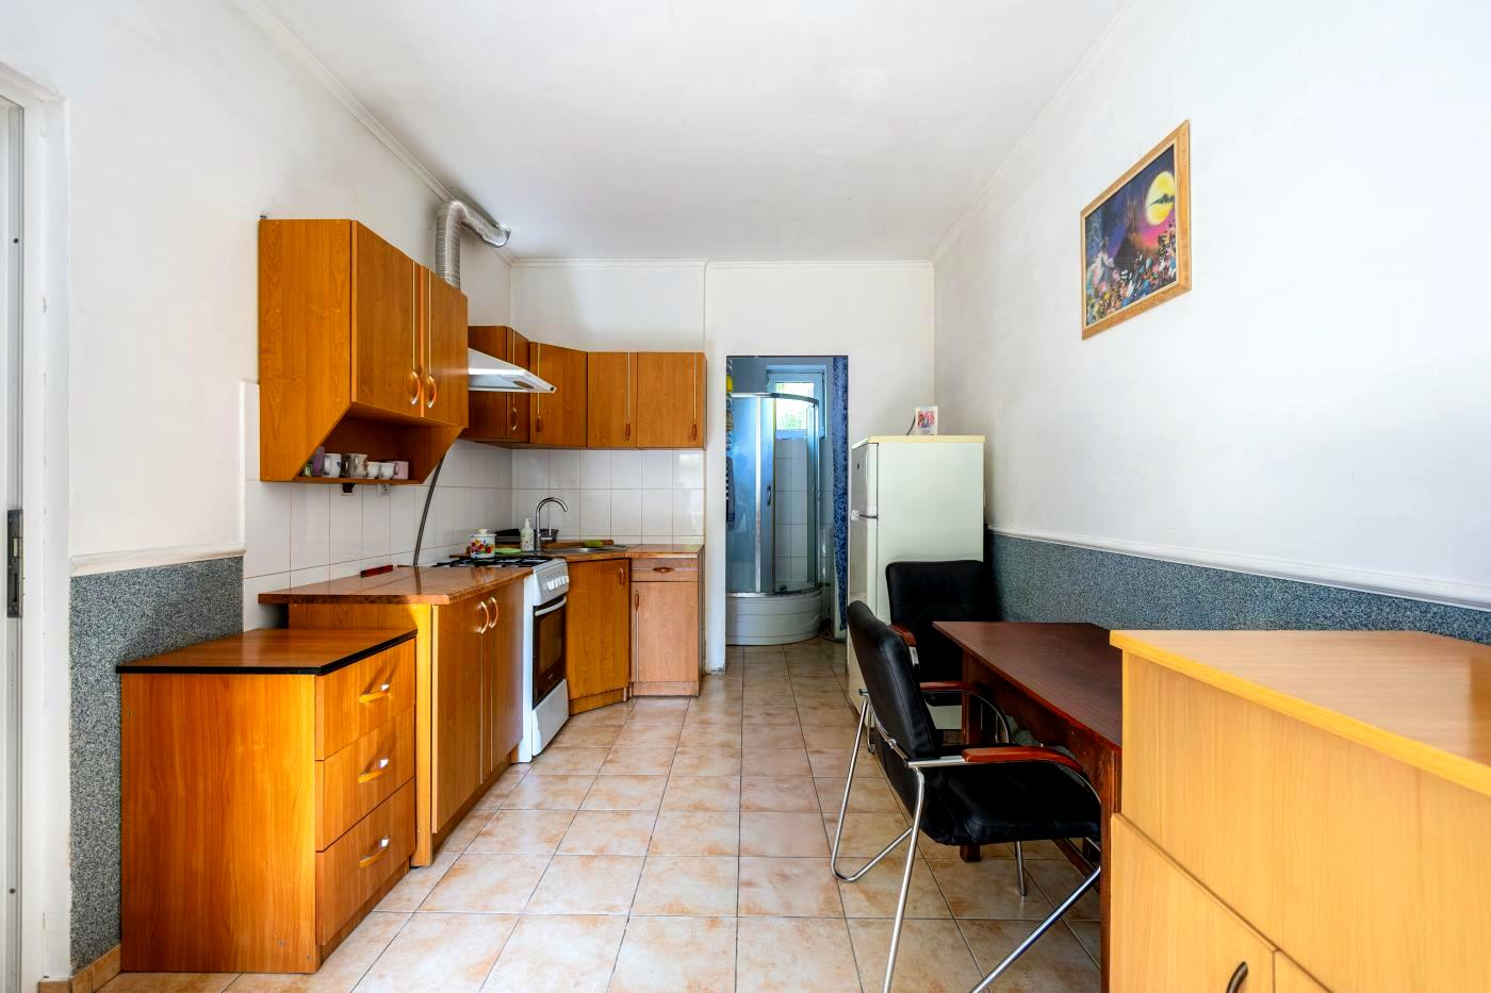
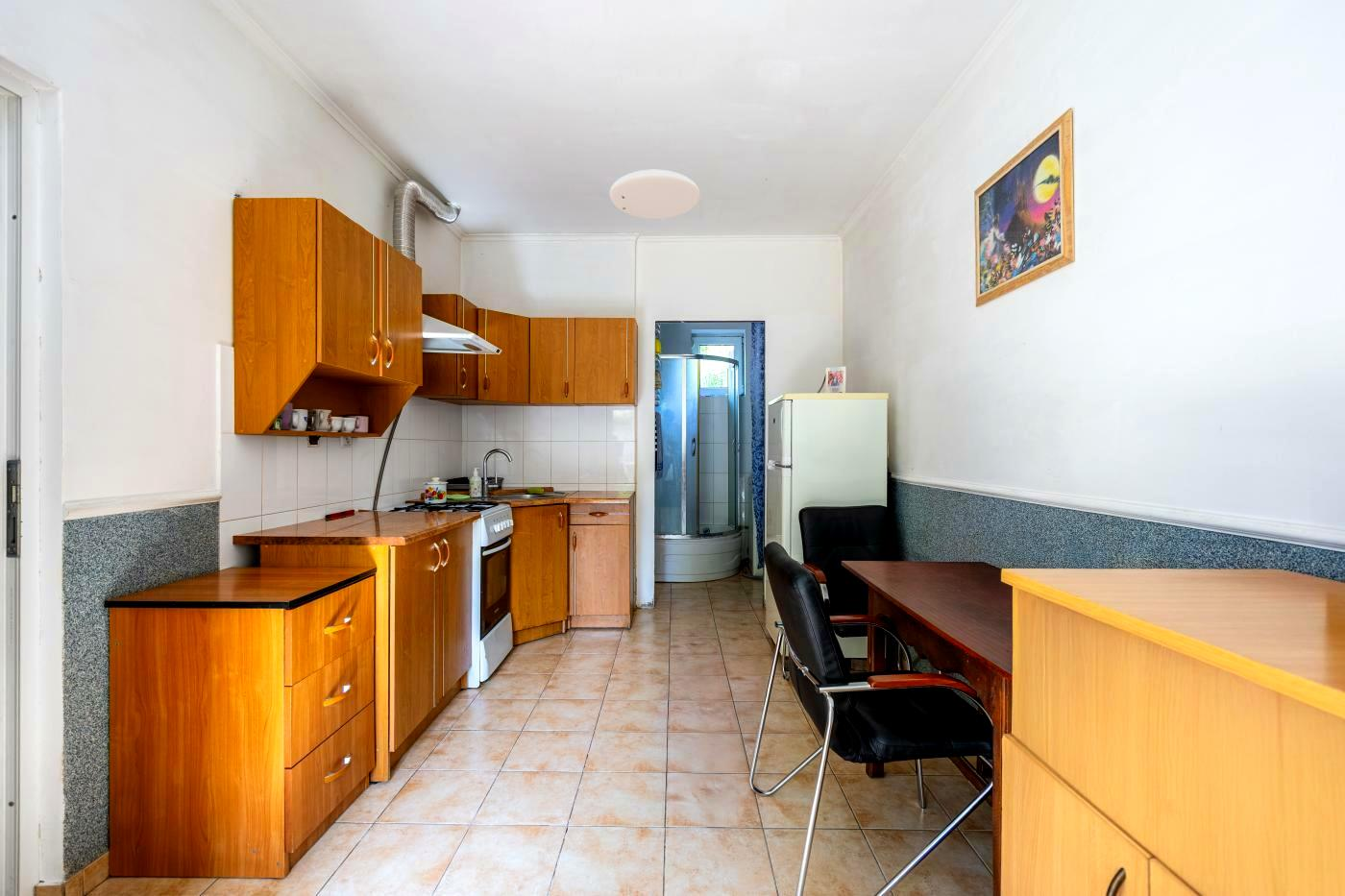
+ ceiling light [609,169,700,220]
